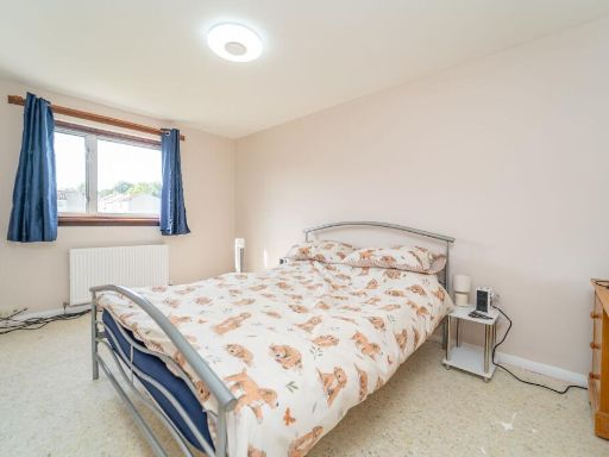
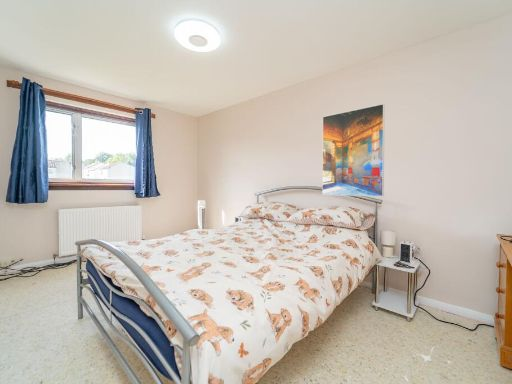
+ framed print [321,103,385,197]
